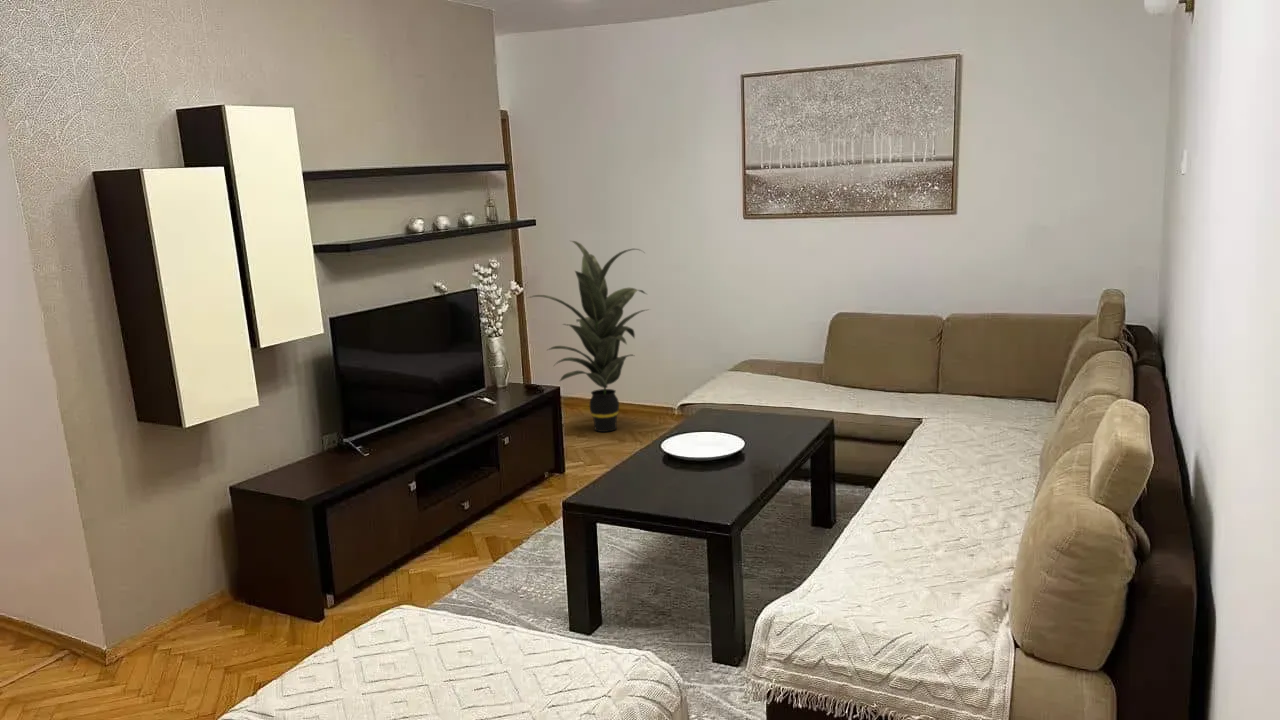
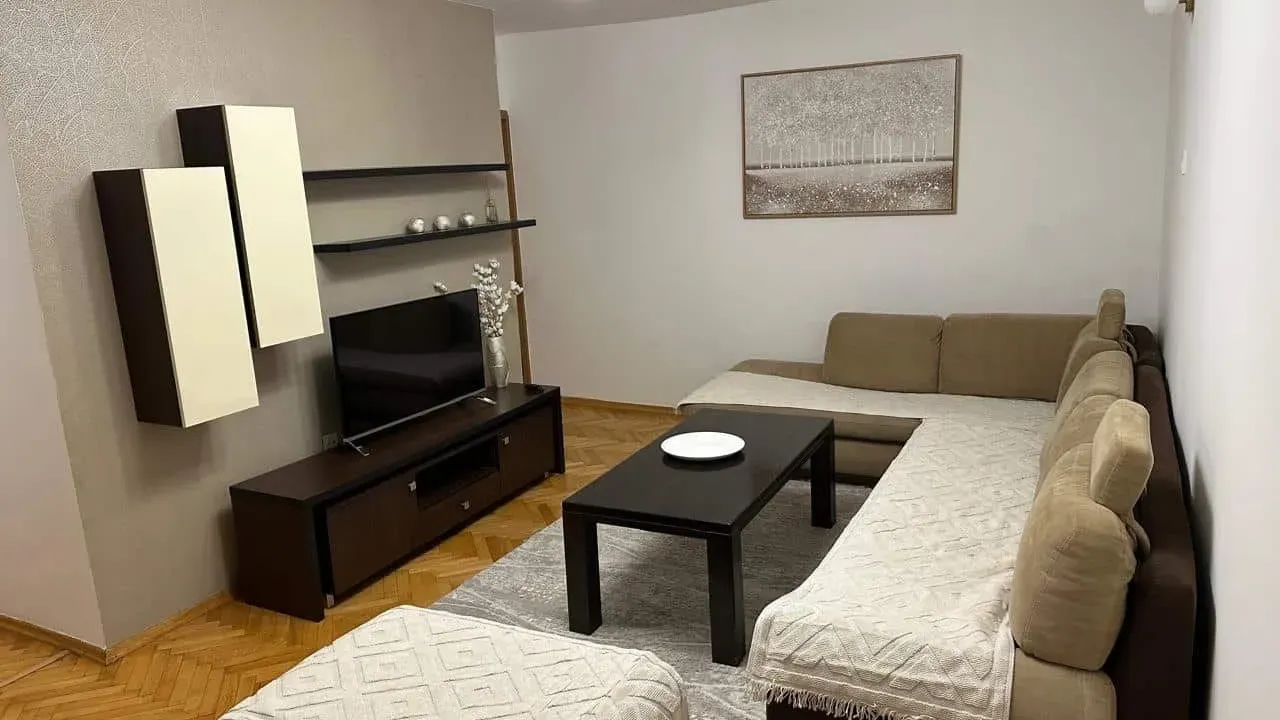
- indoor plant [527,240,652,433]
